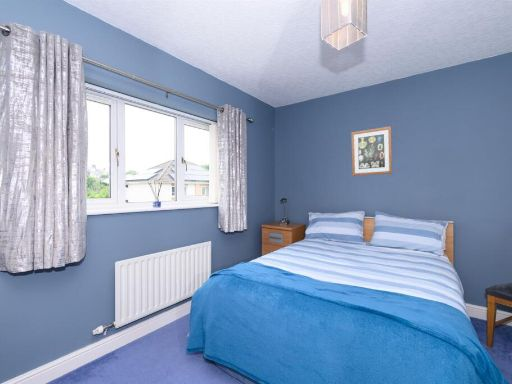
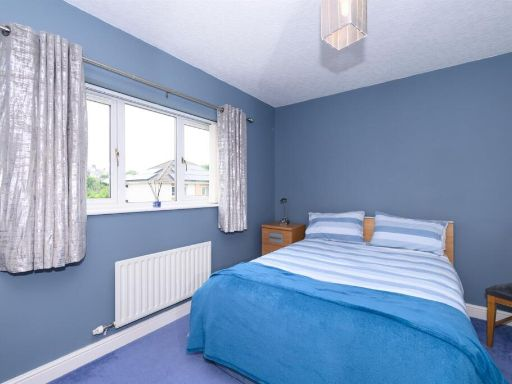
- wall art [350,125,393,177]
